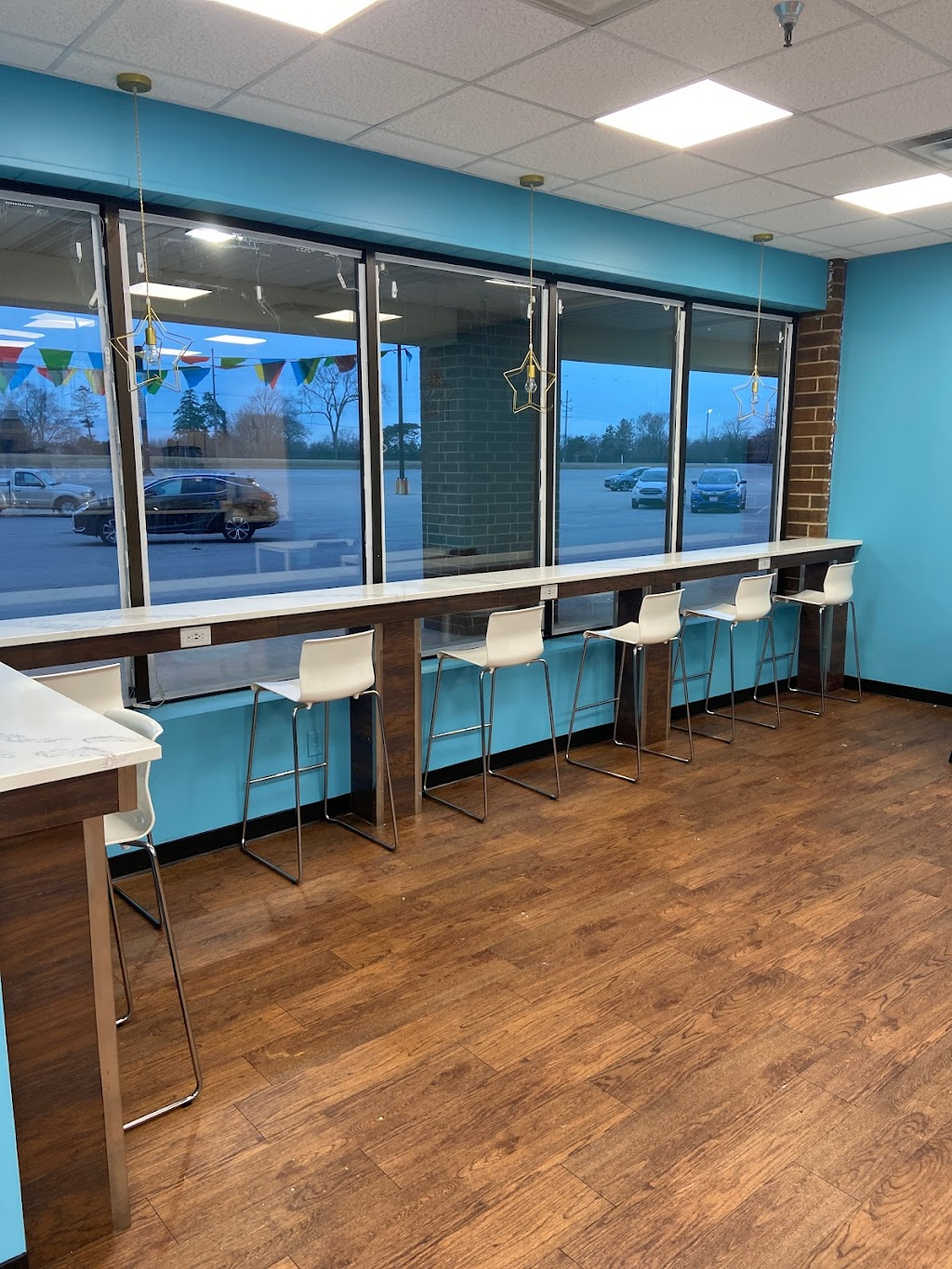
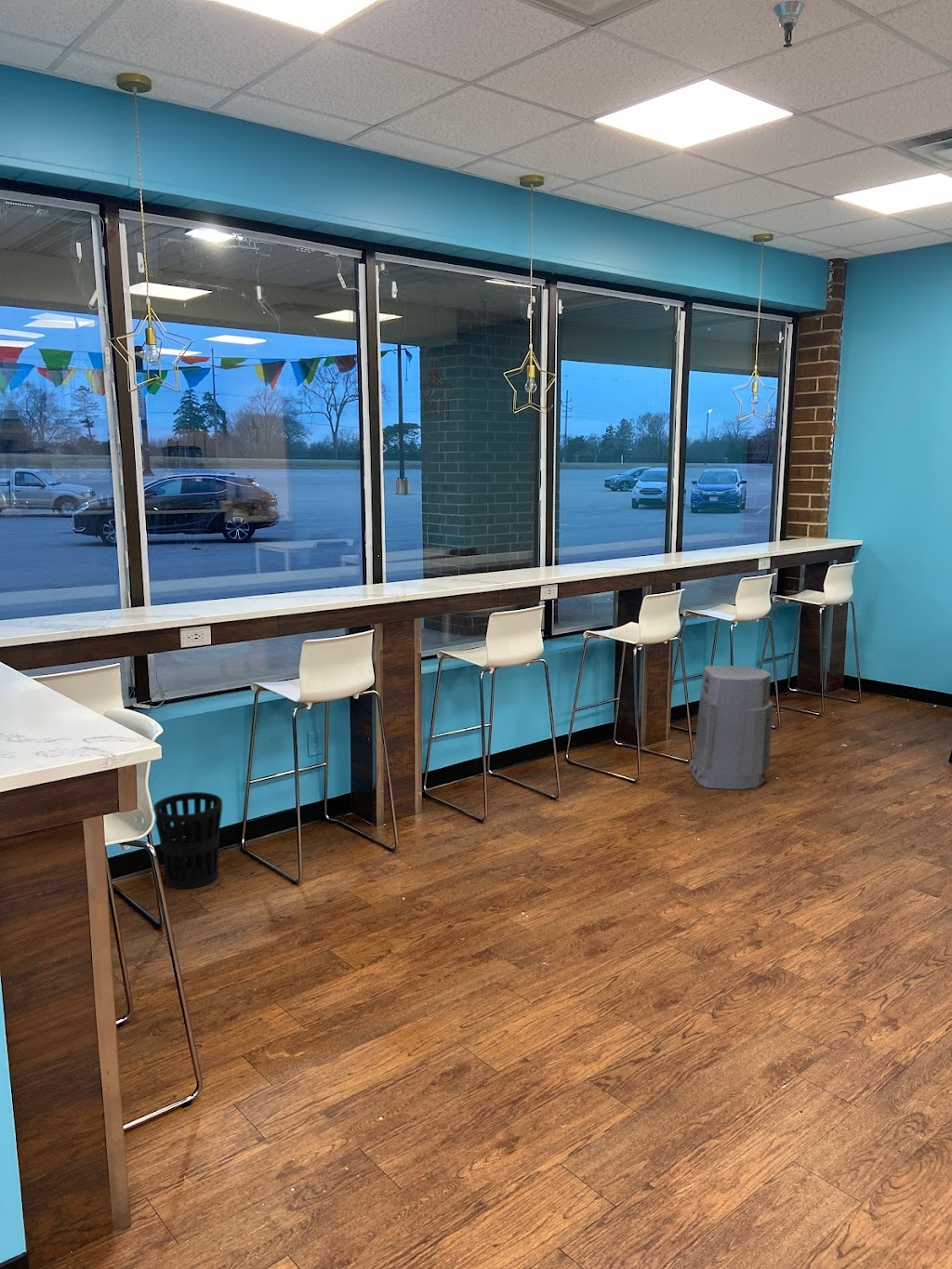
+ wastebasket [152,791,223,890]
+ air purifier [689,665,774,791]
